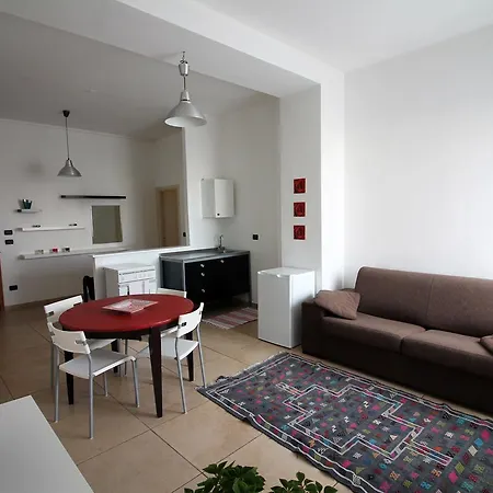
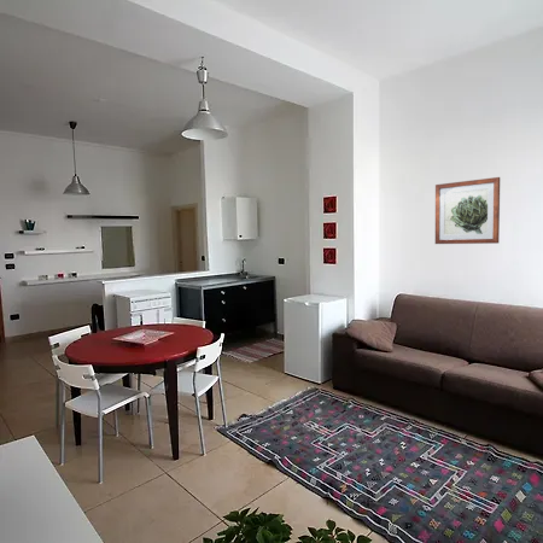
+ wall art [434,176,501,245]
